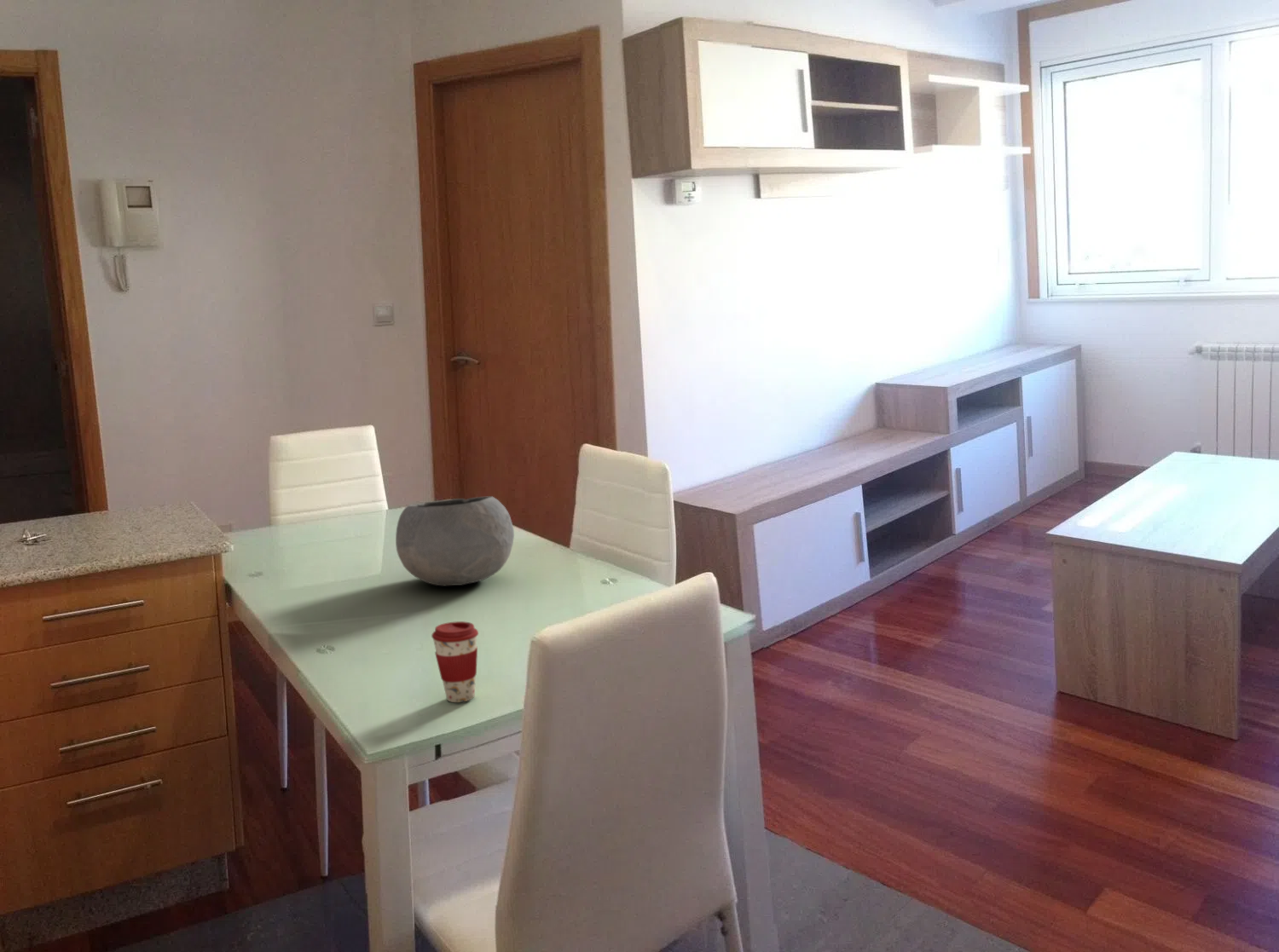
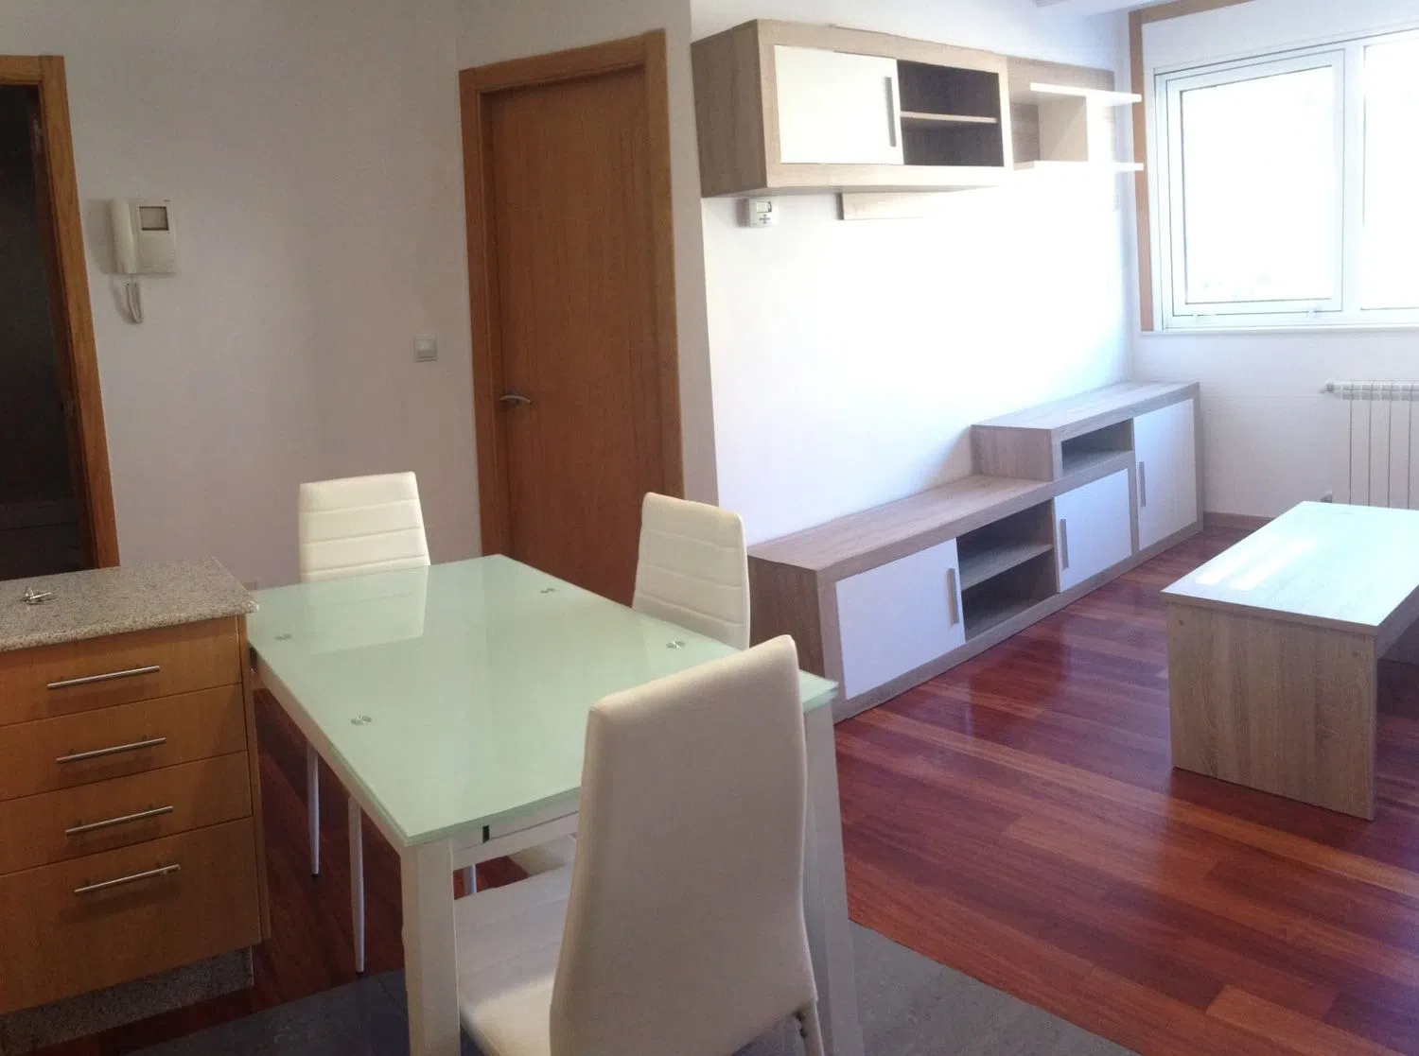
- coffee cup [431,620,479,703]
- bowl [395,495,515,587]
